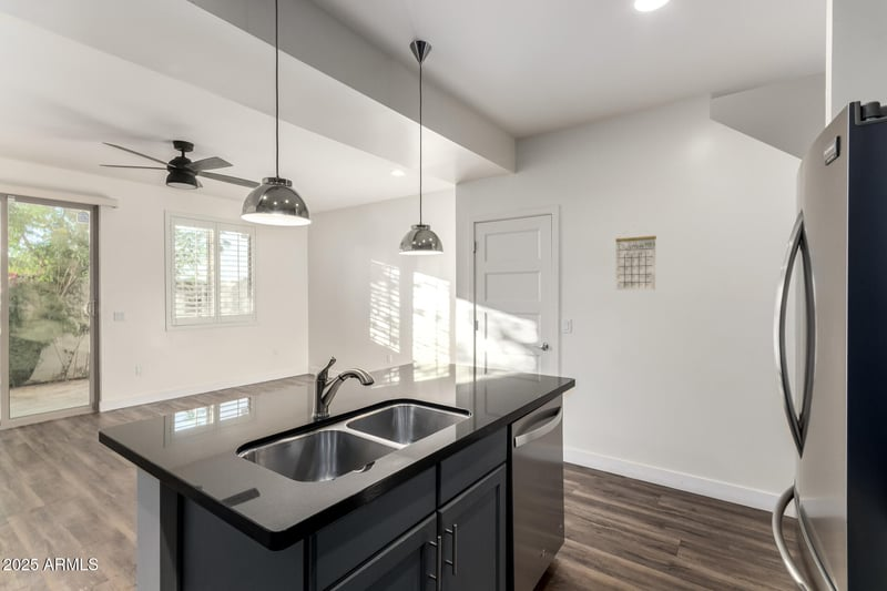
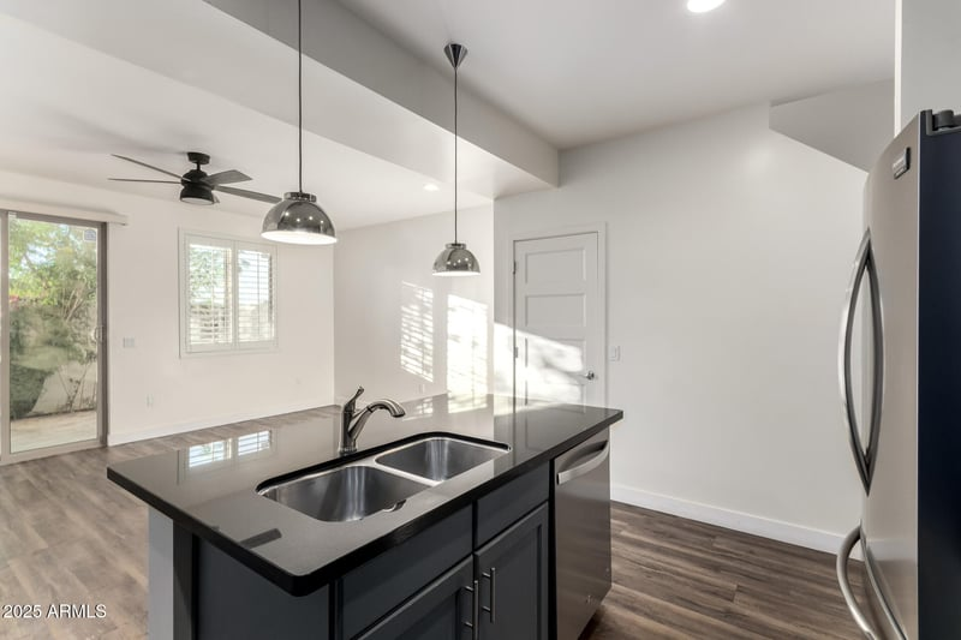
- calendar [614,225,657,291]
